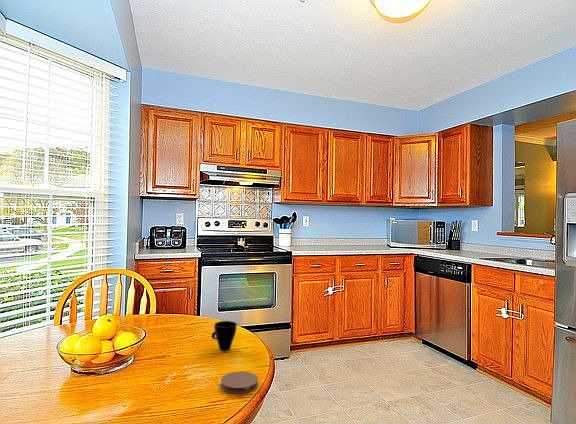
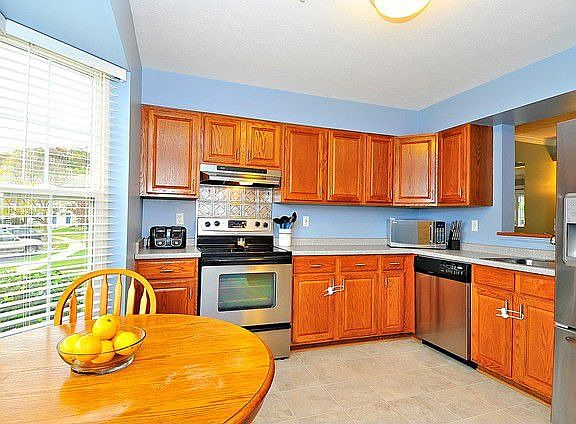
- coaster [220,371,259,394]
- cup [211,320,238,352]
